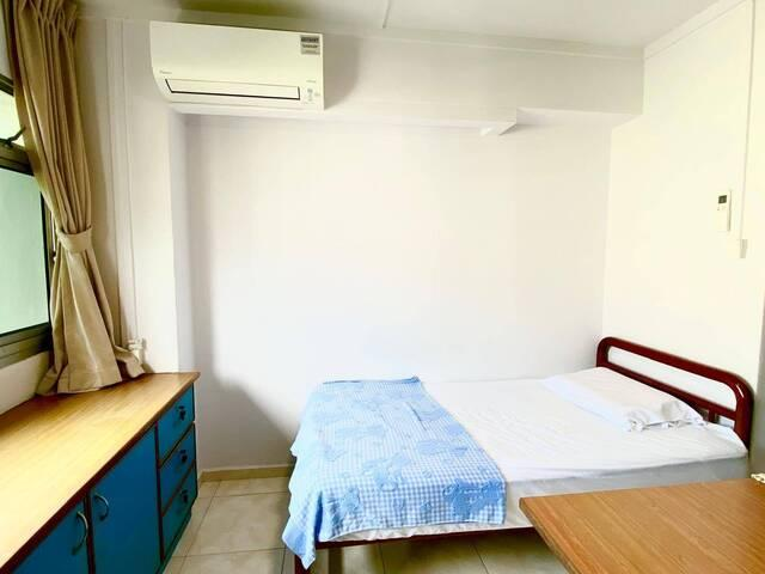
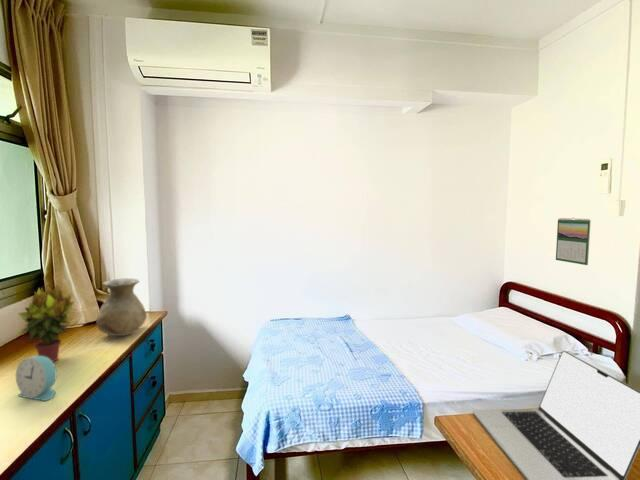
+ vase [95,277,147,337]
+ calendar [555,217,592,266]
+ alarm clock [15,355,58,402]
+ laptop [472,350,640,480]
+ potted plant [17,284,75,363]
